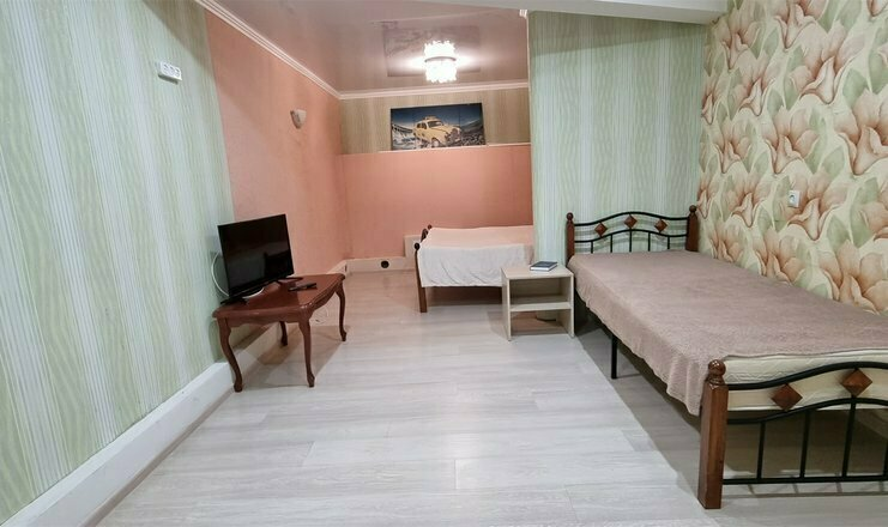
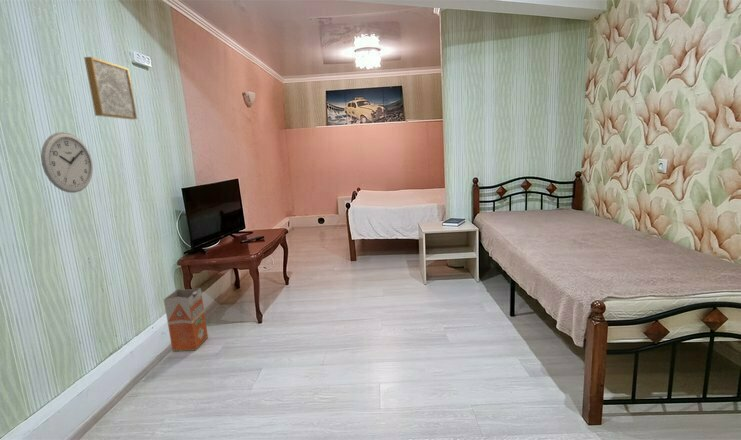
+ wall art [83,56,138,120]
+ waste bin [163,287,209,353]
+ wall clock [40,131,94,194]
